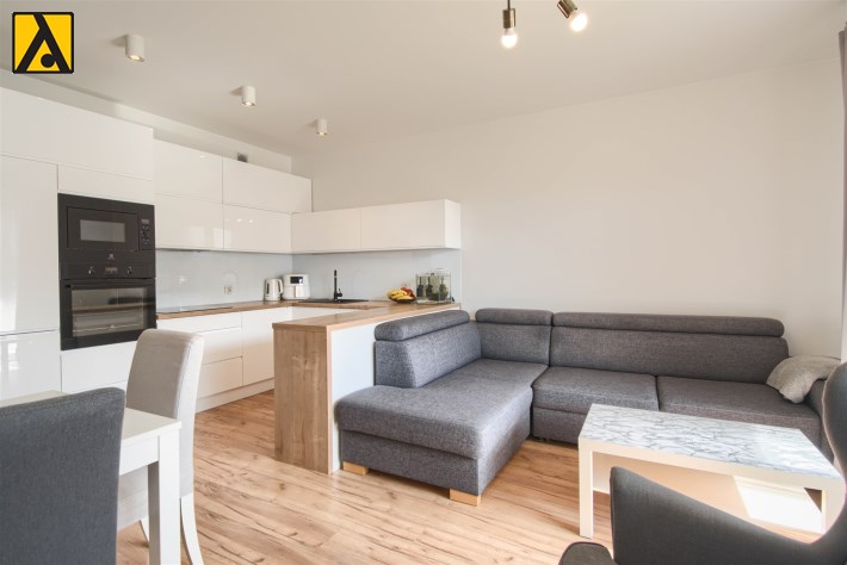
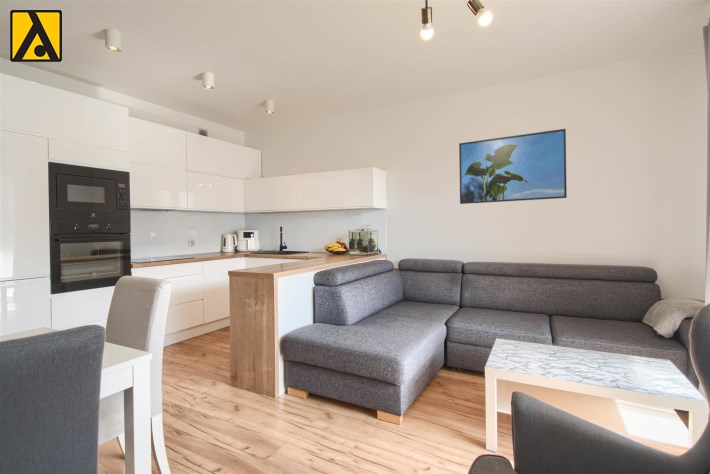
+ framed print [458,128,568,205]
